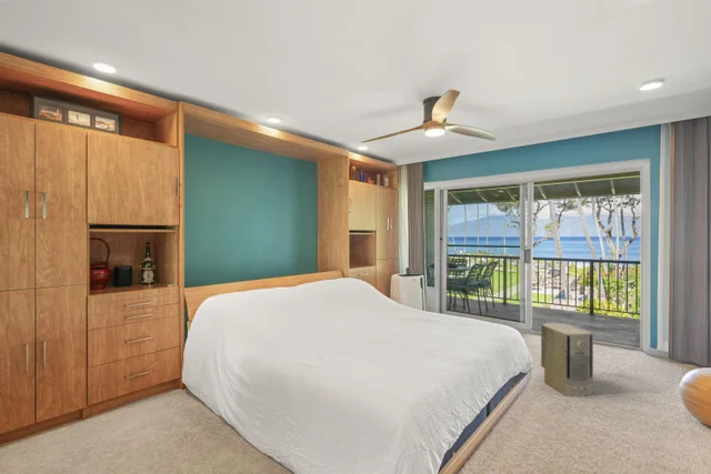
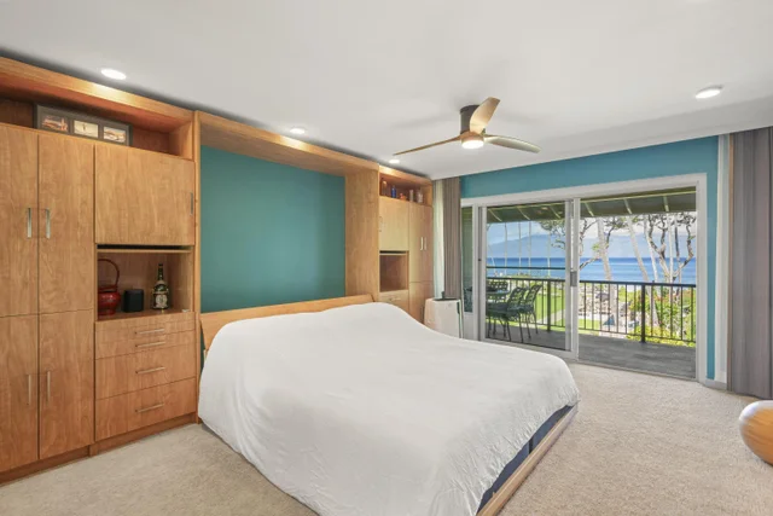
- air purifier [540,322,594,397]
